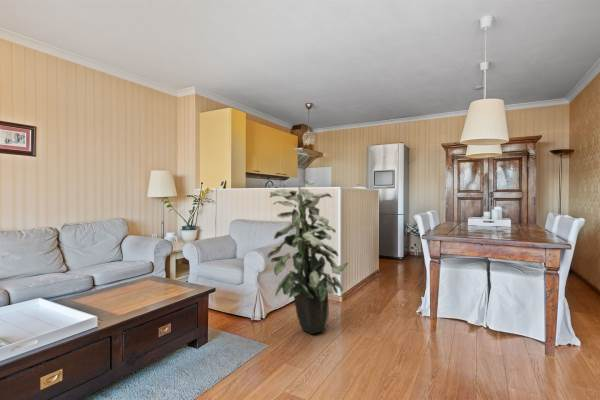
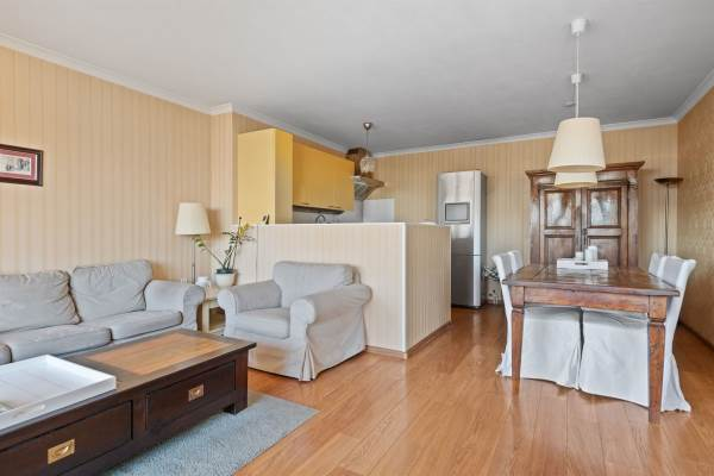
- indoor plant [266,179,349,335]
